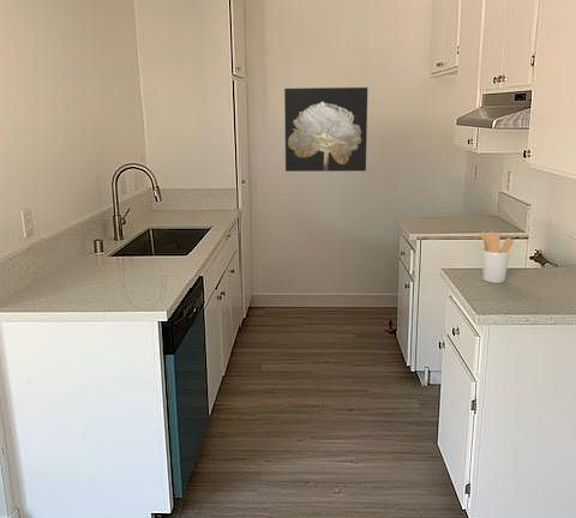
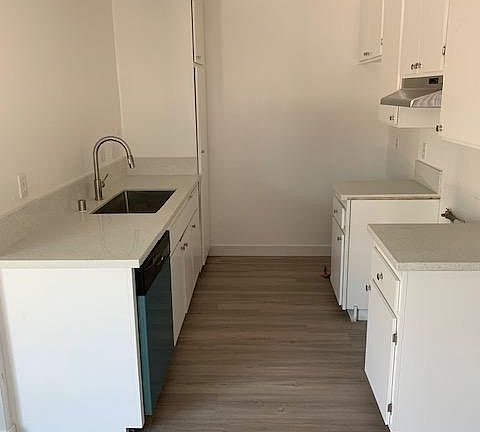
- utensil holder [479,230,515,284]
- wall art [283,86,368,173]
